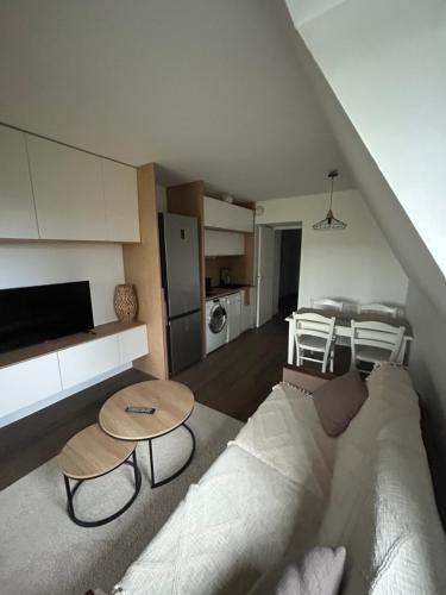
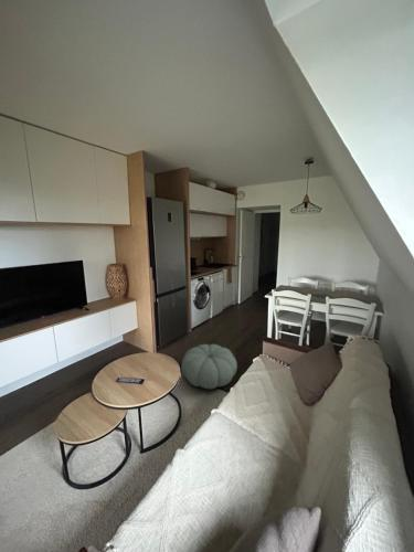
+ pouf [180,343,238,390]
